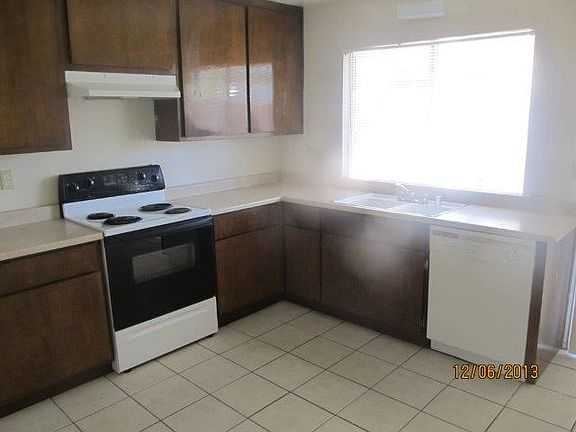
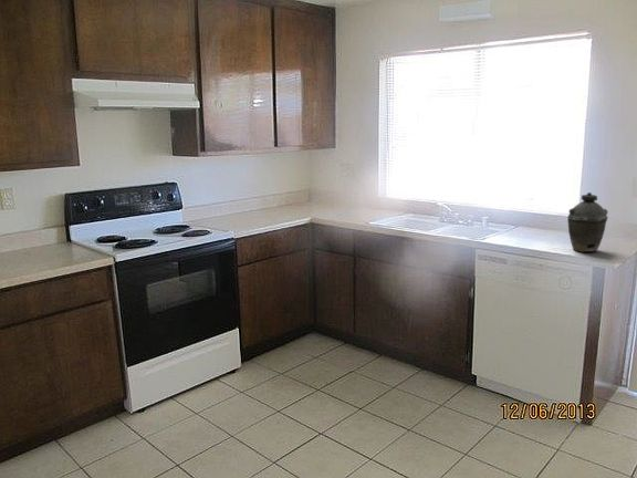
+ kettle [566,191,609,253]
